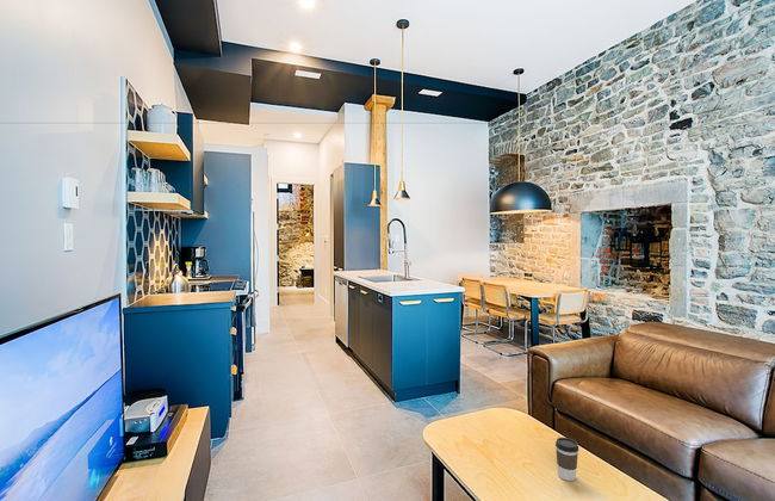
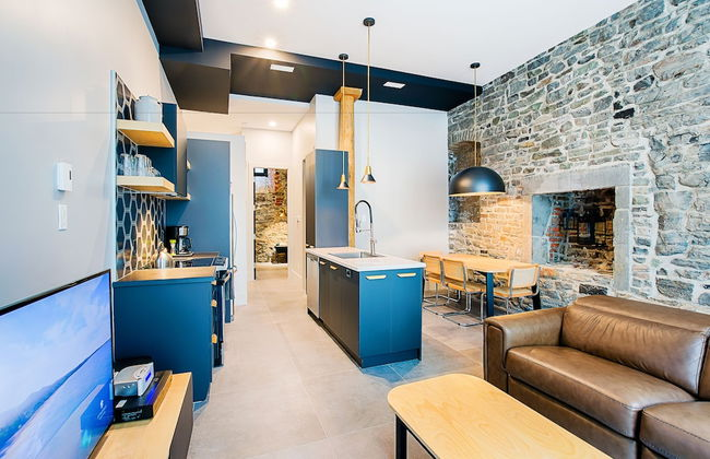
- coffee cup [554,437,579,482]
